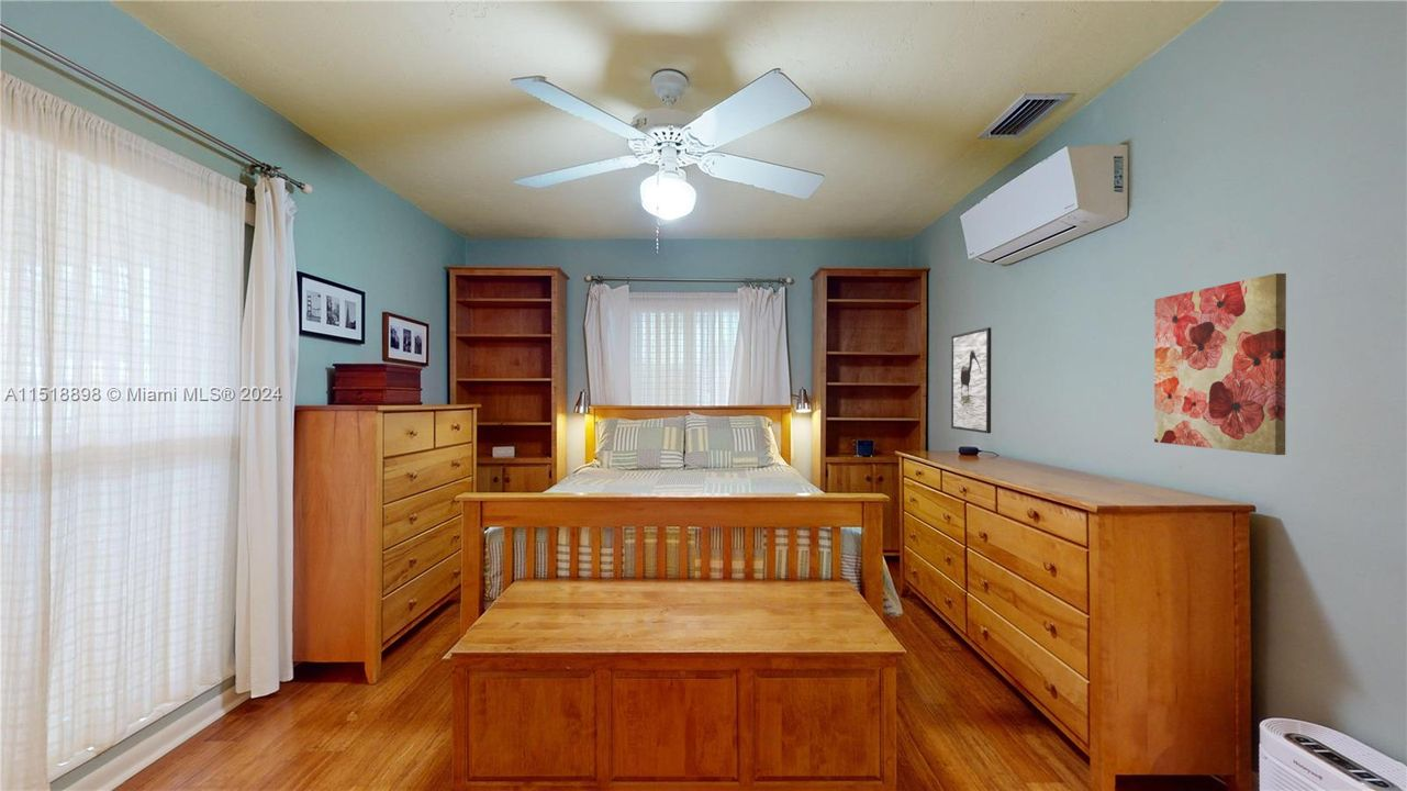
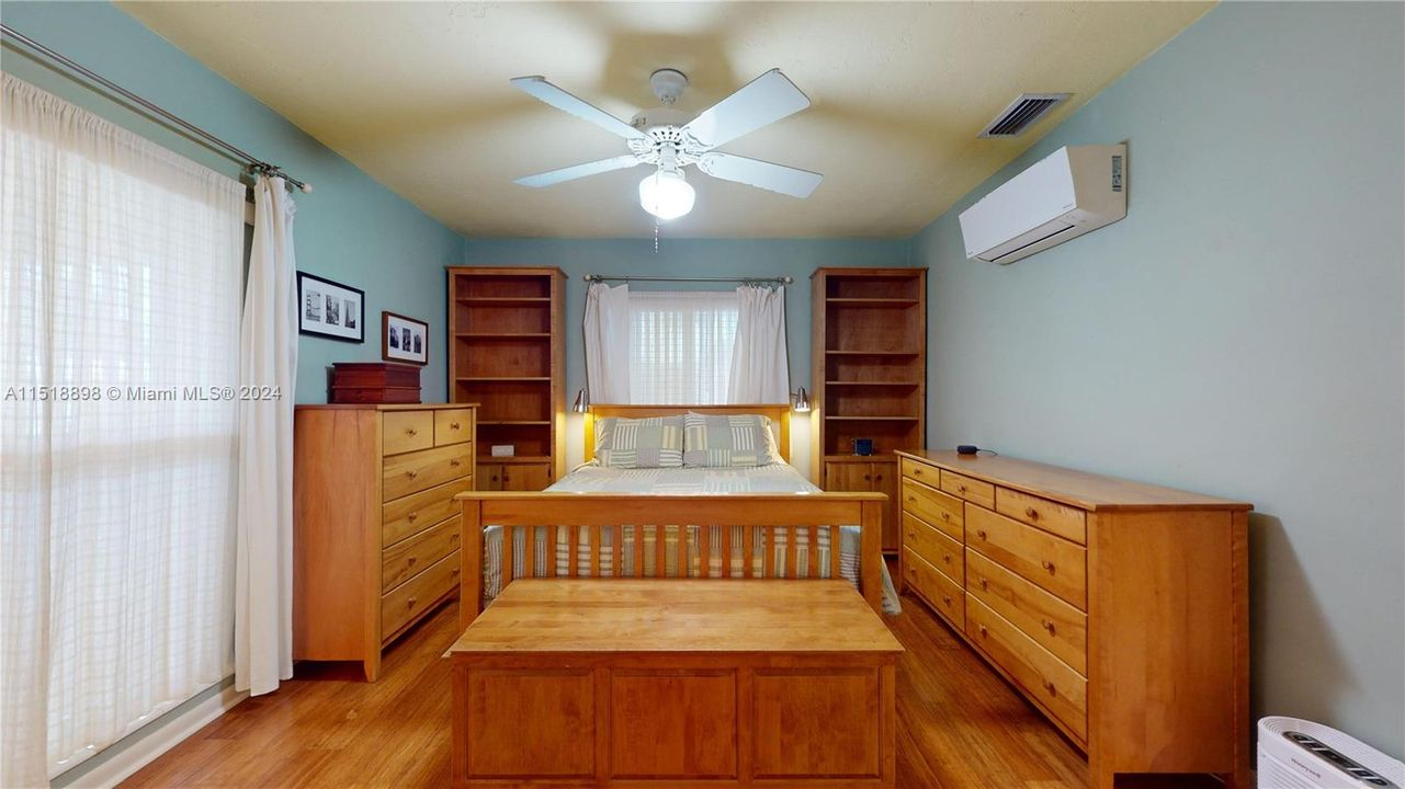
- wall art [1153,272,1287,456]
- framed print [950,326,992,434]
